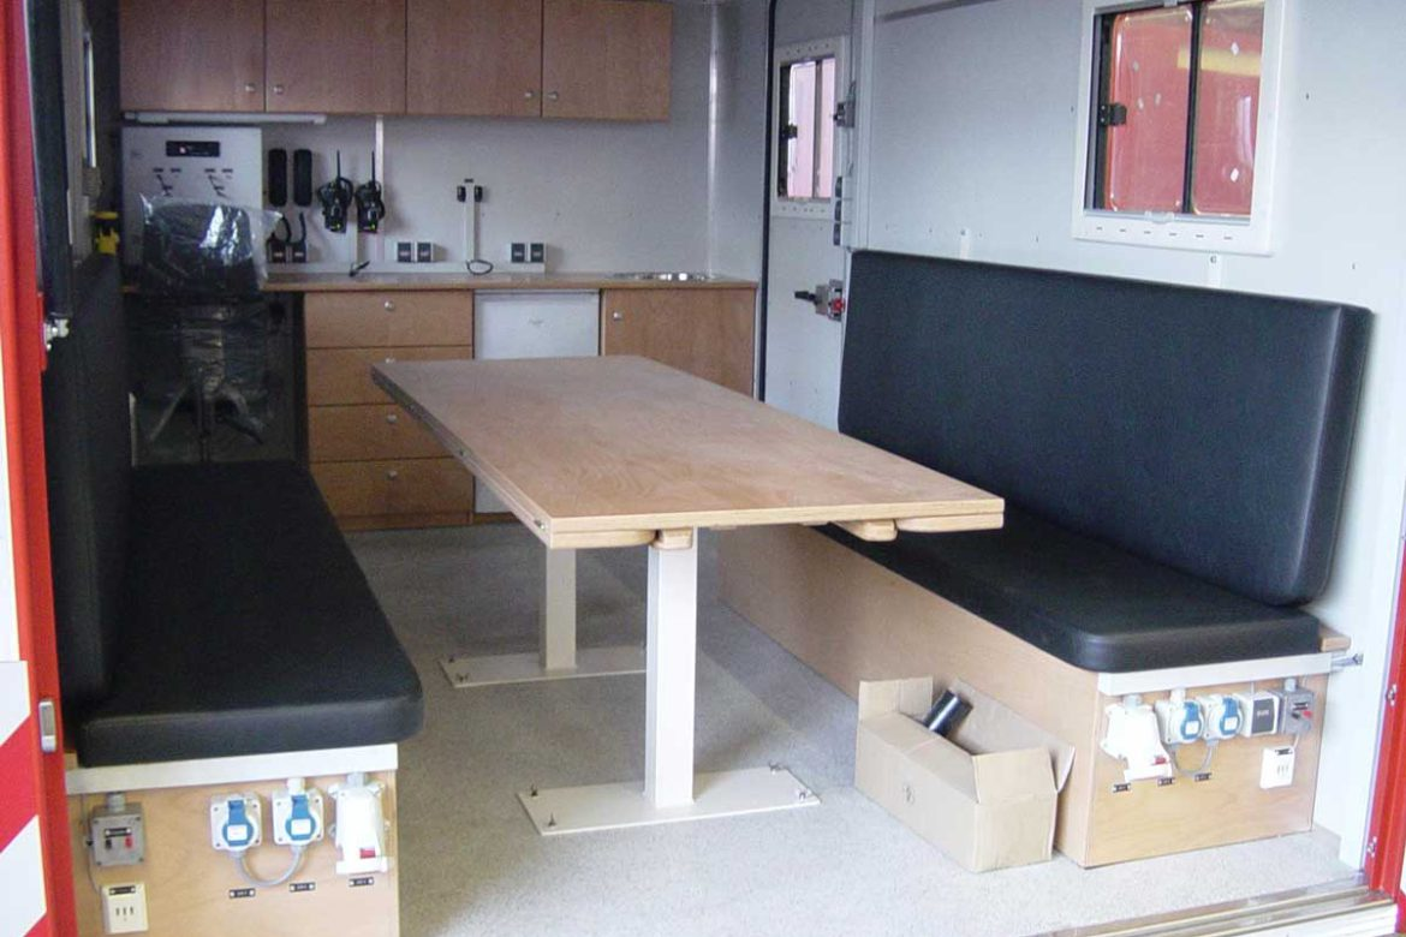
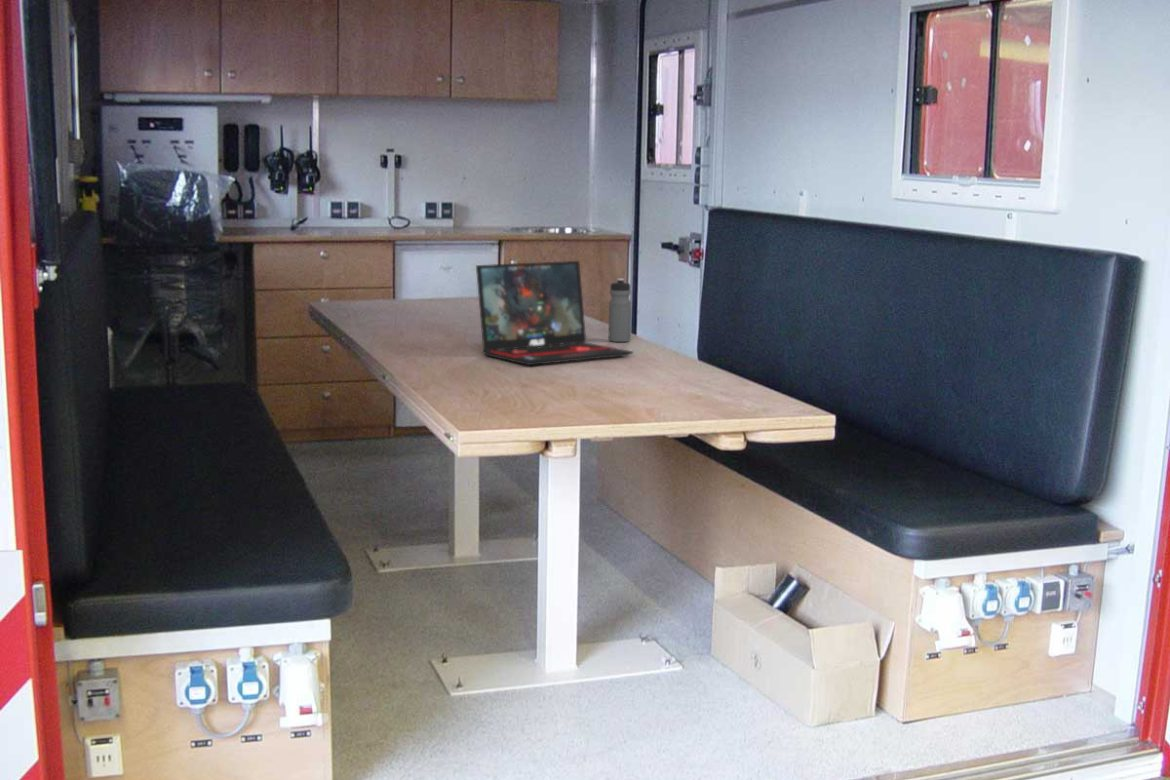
+ water bottle [608,277,632,343]
+ laptop [475,260,634,366]
